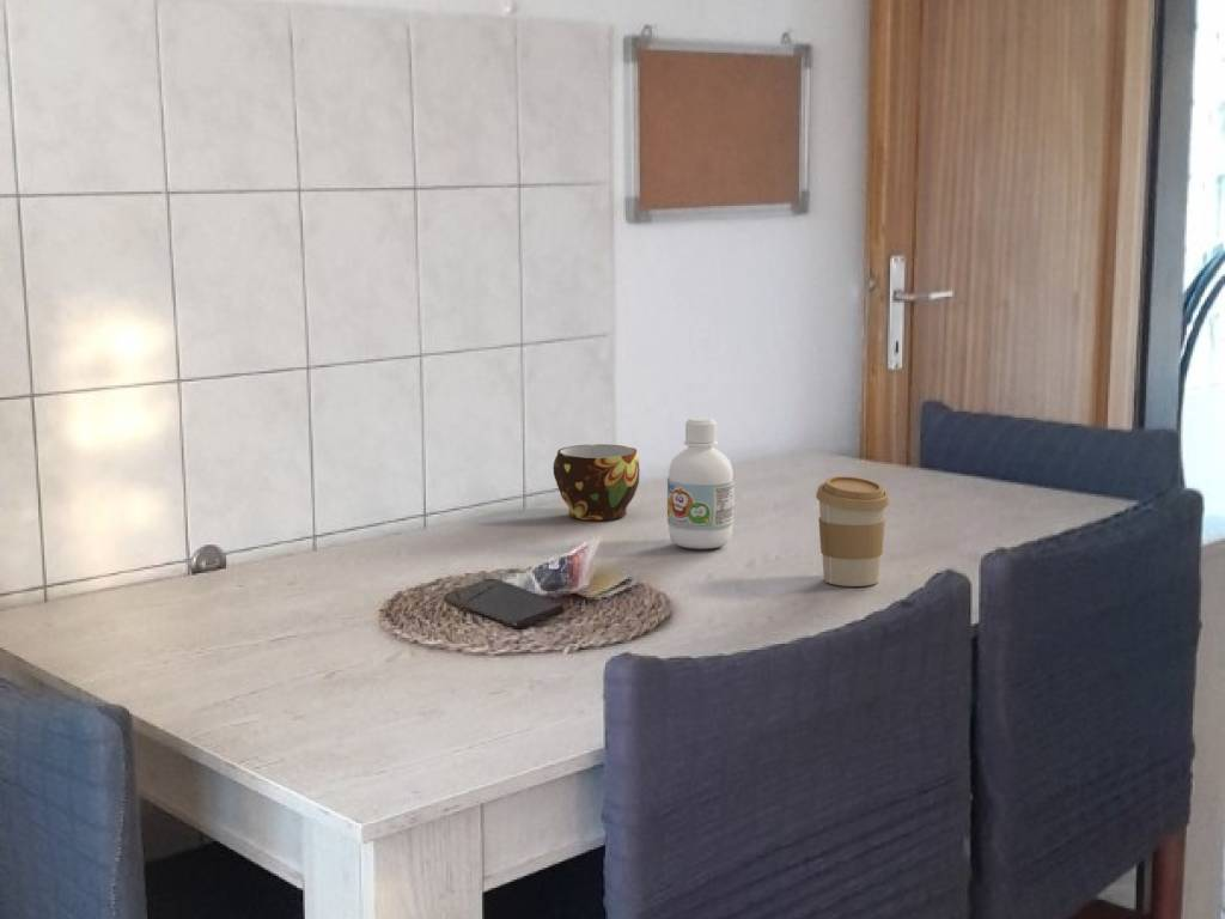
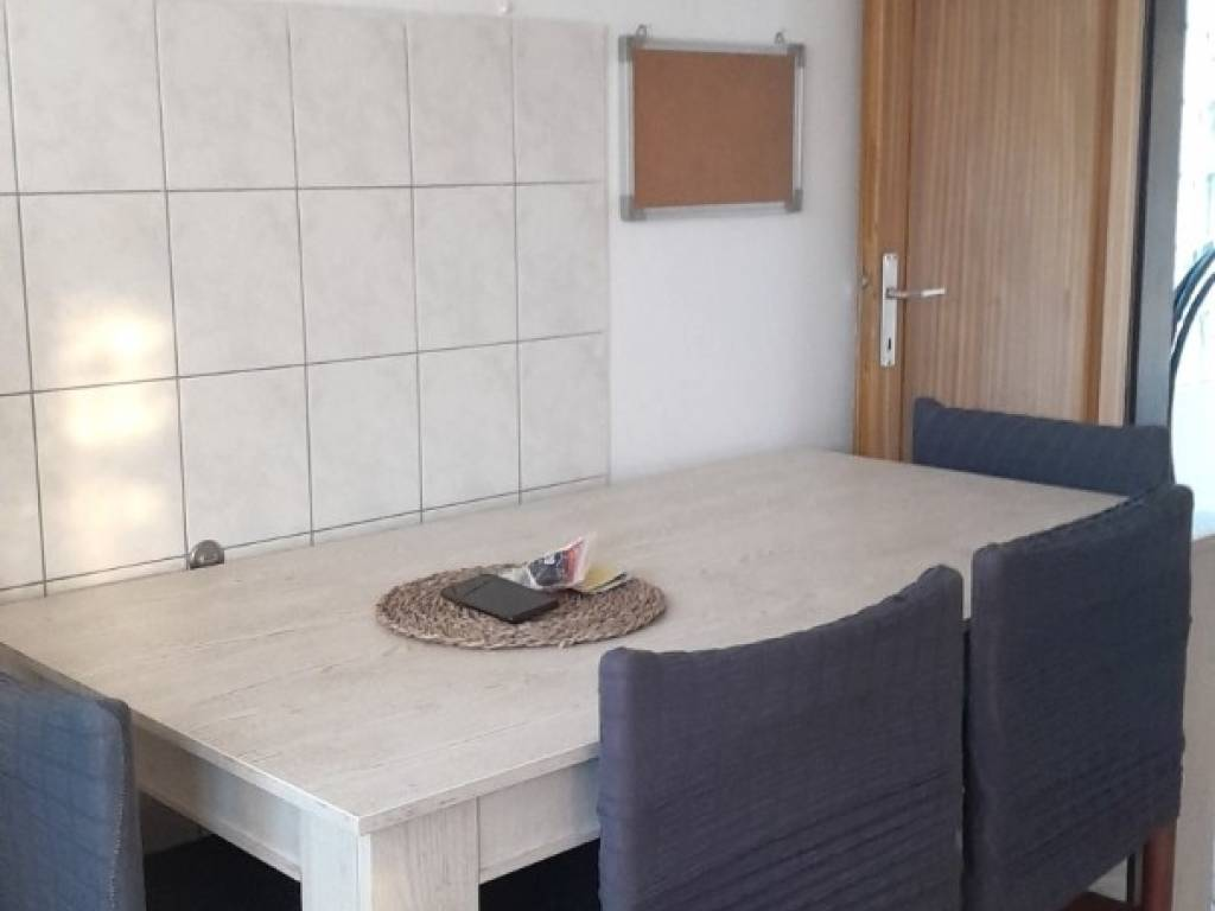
- coffee cup [815,475,891,588]
- bottle [666,416,736,550]
- cup [553,443,640,521]
